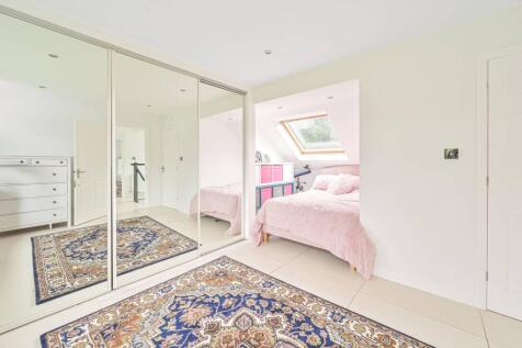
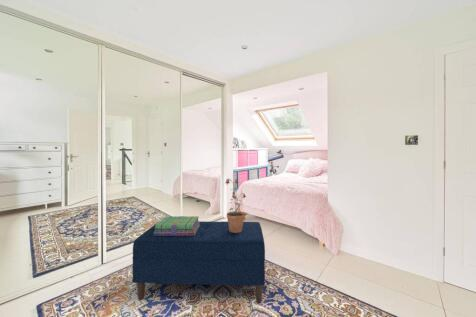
+ stack of books [154,215,200,236]
+ bench [131,220,266,304]
+ potted plant [224,178,247,233]
